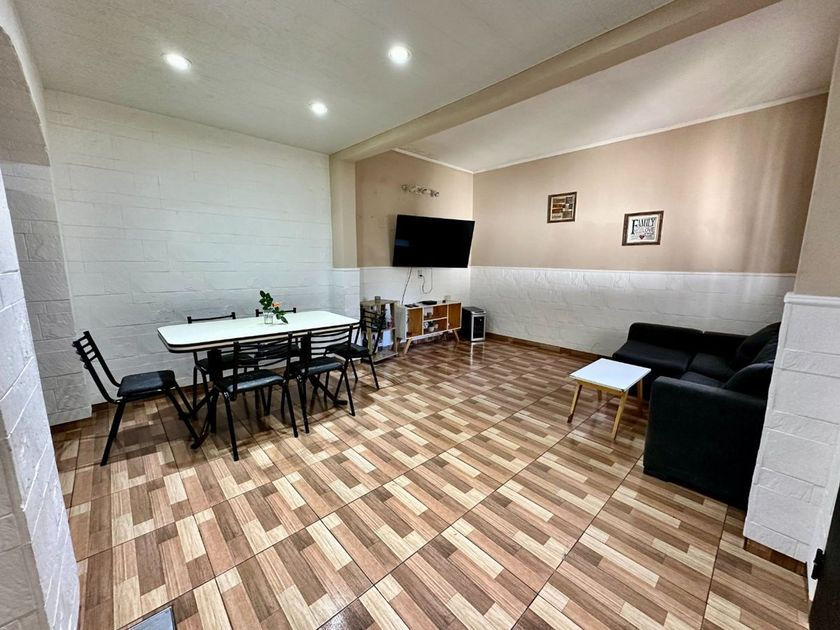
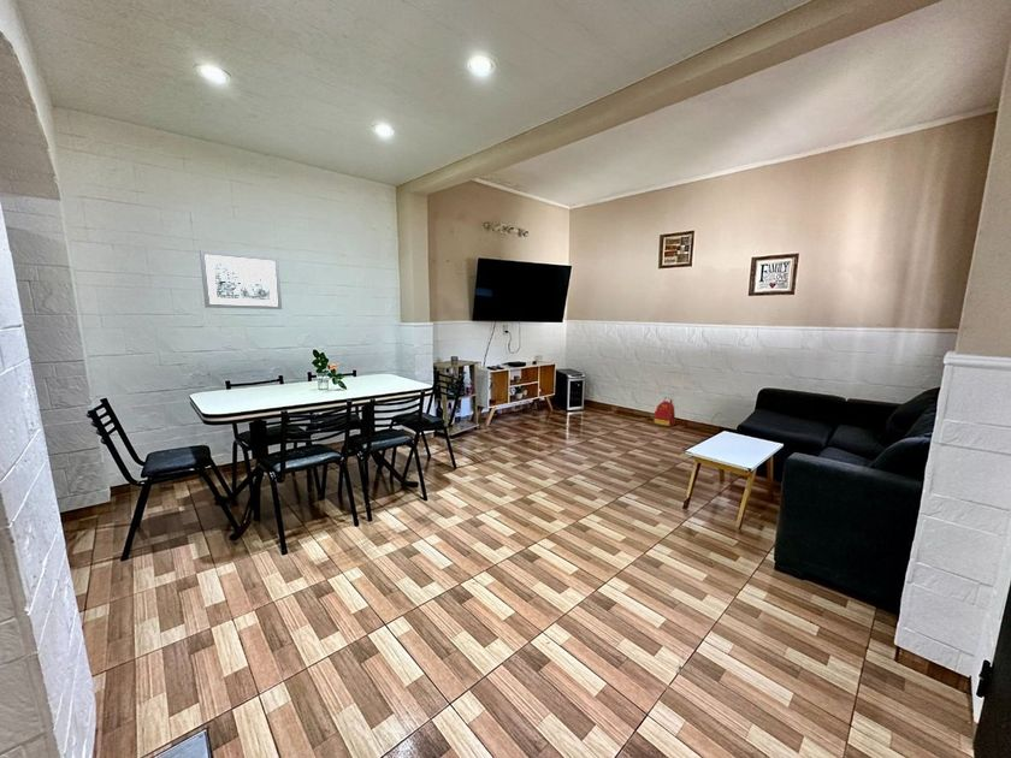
+ wall art [199,249,283,310]
+ backpack [652,396,676,427]
